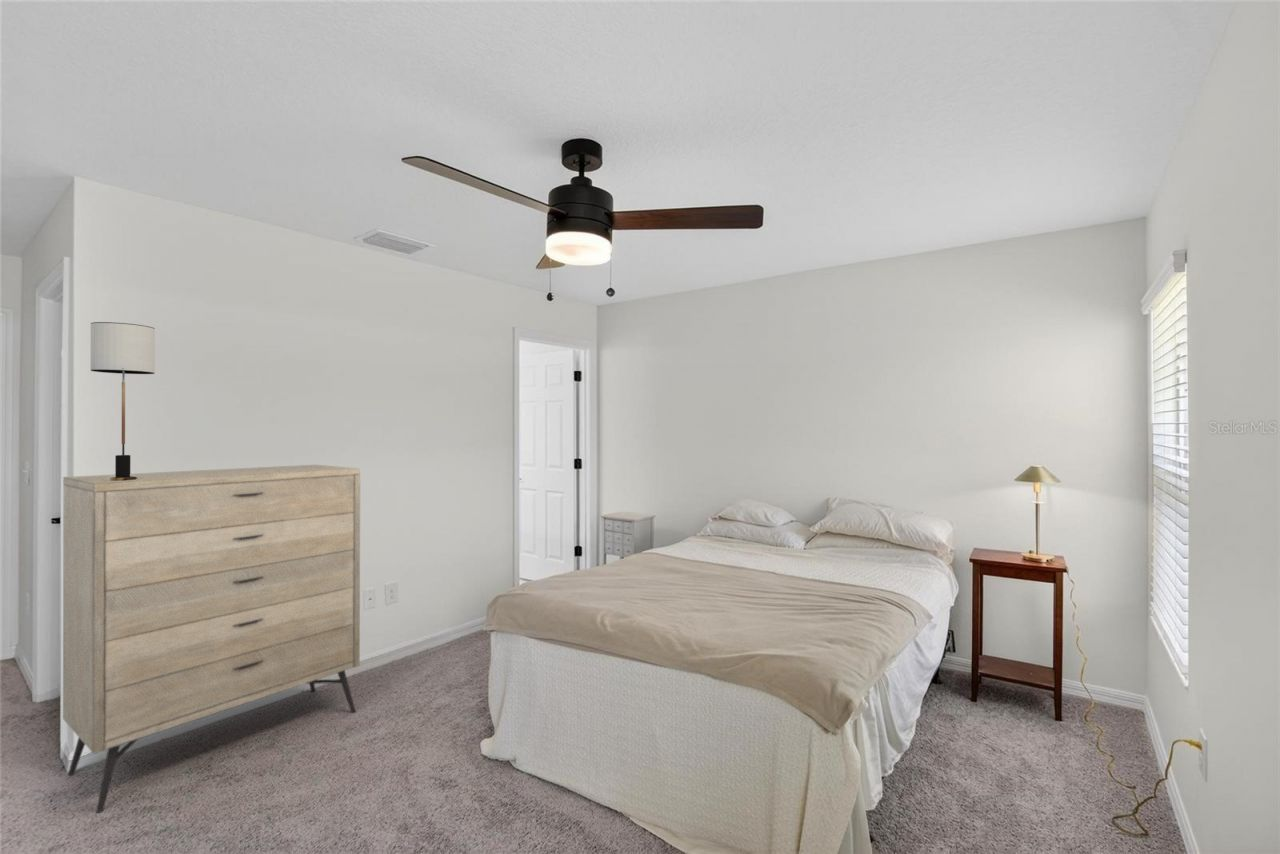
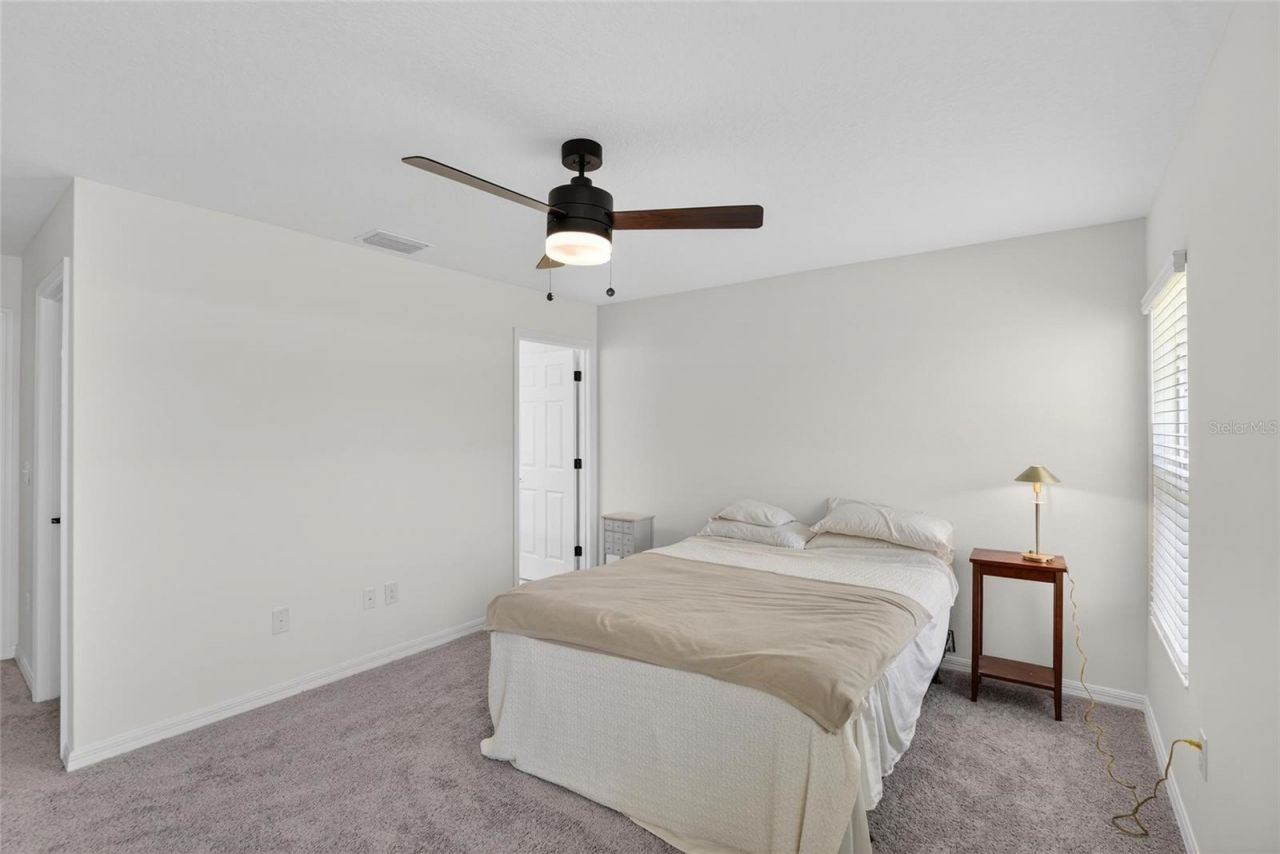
- dresser [62,464,361,814]
- table lamp [90,321,156,481]
